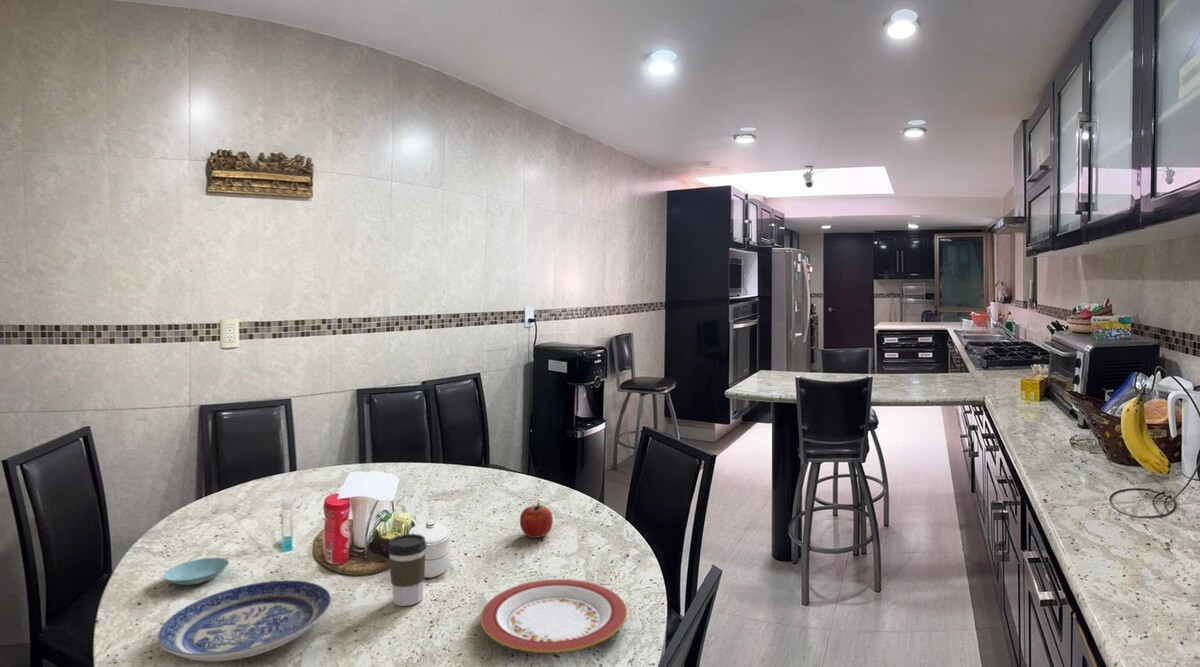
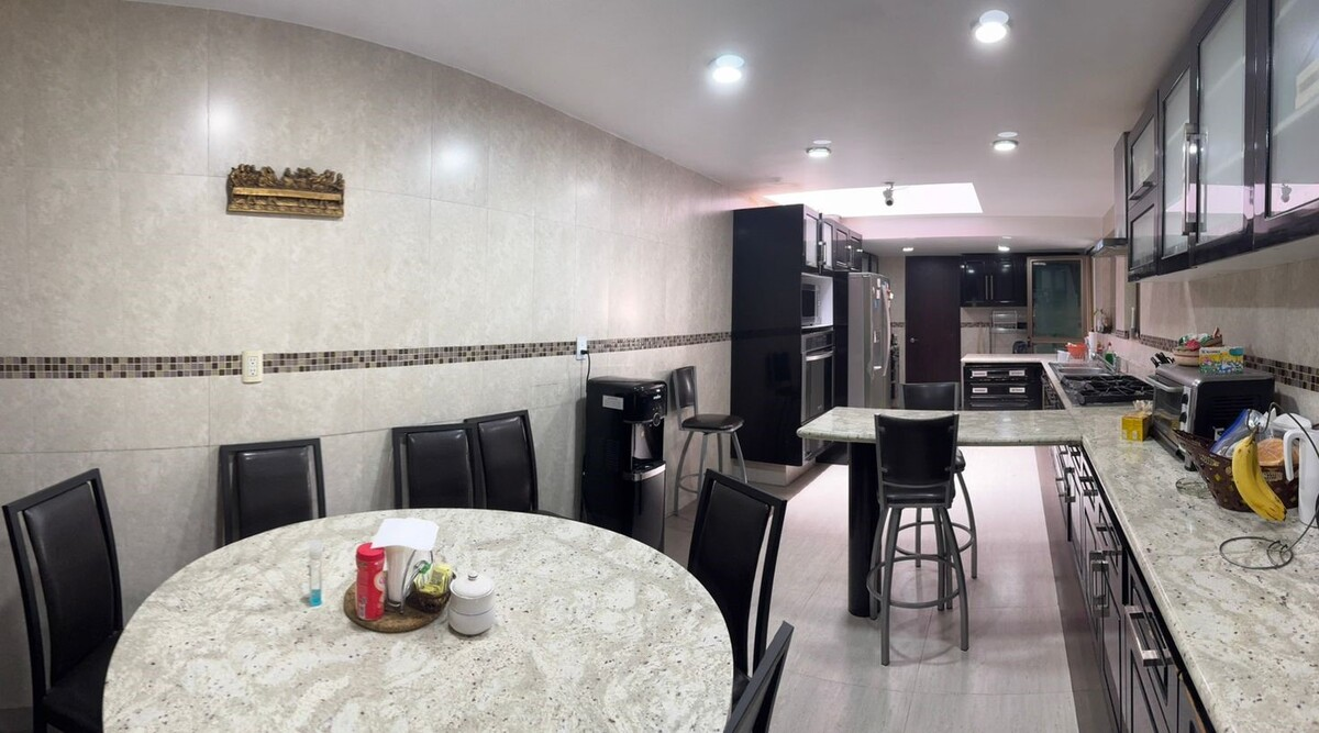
- saucer [163,557,230,586]
- coffee cup [387,533,428,607]
- plate [157,579,332,662]
- plate [479,578,628,654]
- fruit [519,502,554,539]
